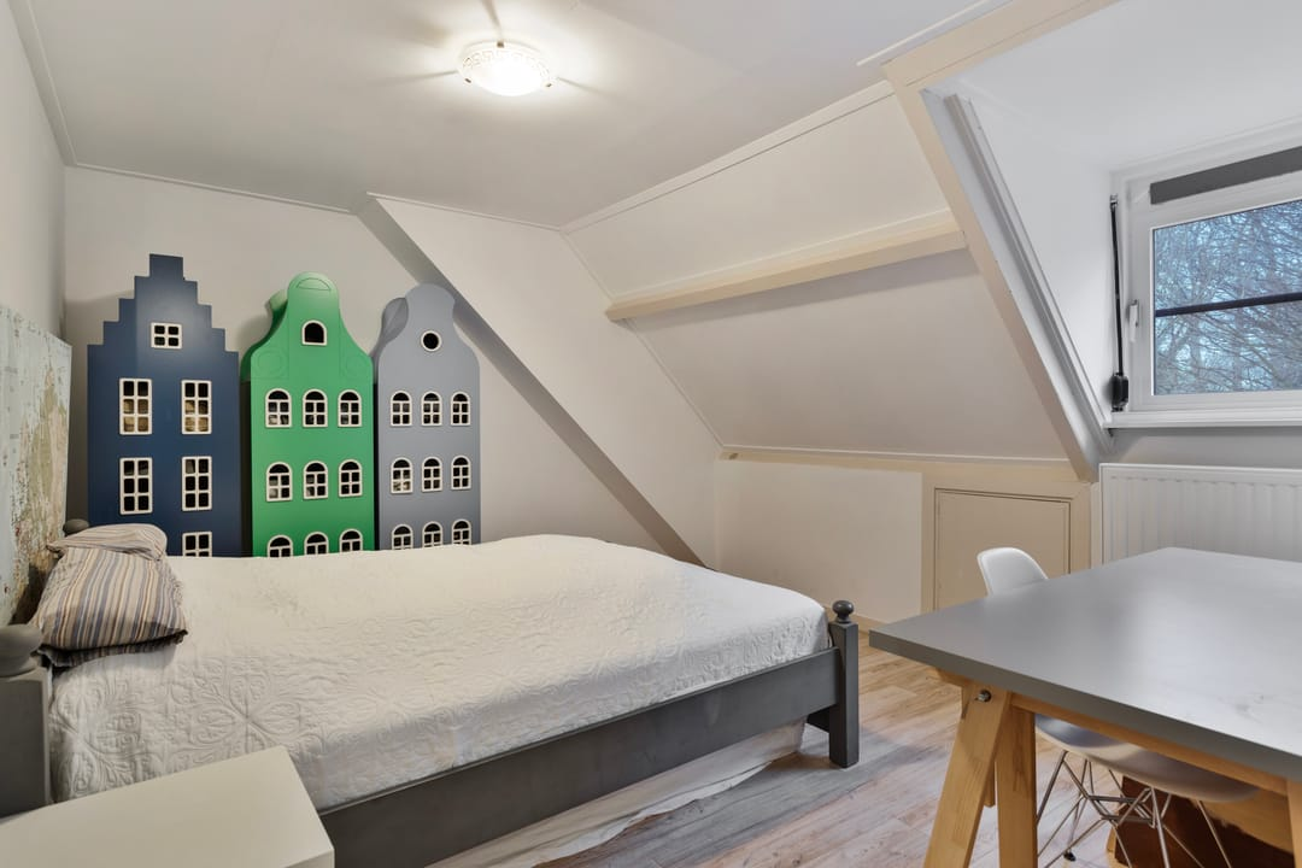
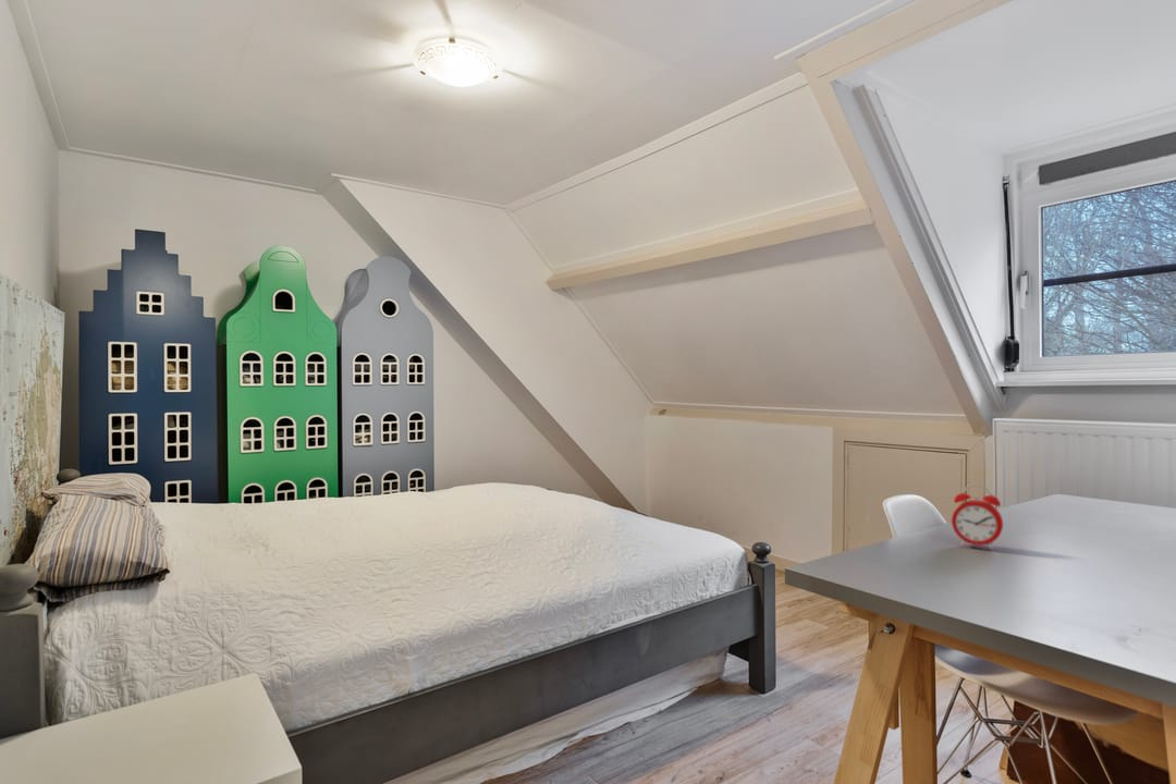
+ alarm clock [951,482,1004,551]
